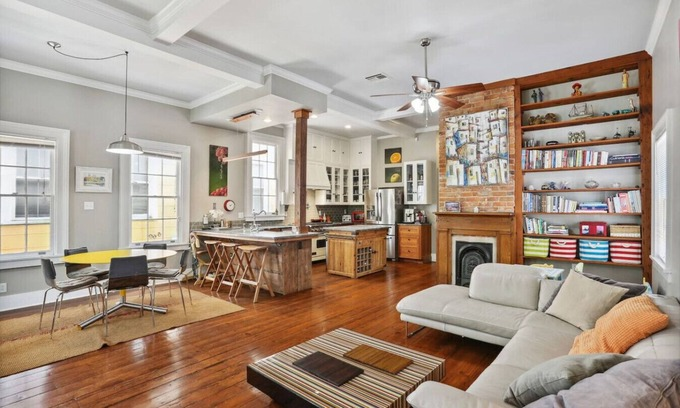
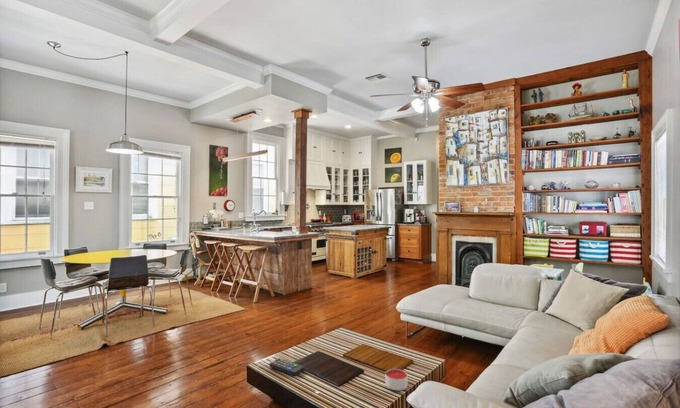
+ candle [385,368,409,391]
+ remote control [269,357,305,377]
